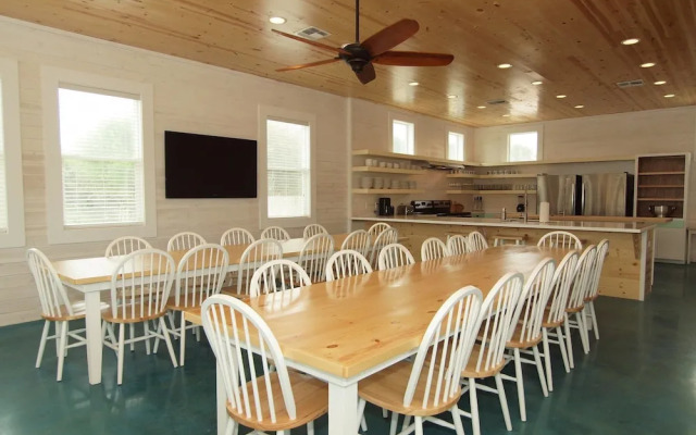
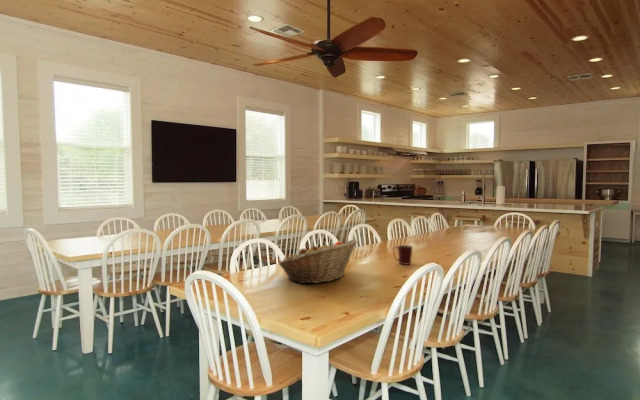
+ fruit basket [278,238,358,285]
+ mug [392,244,413,266]
